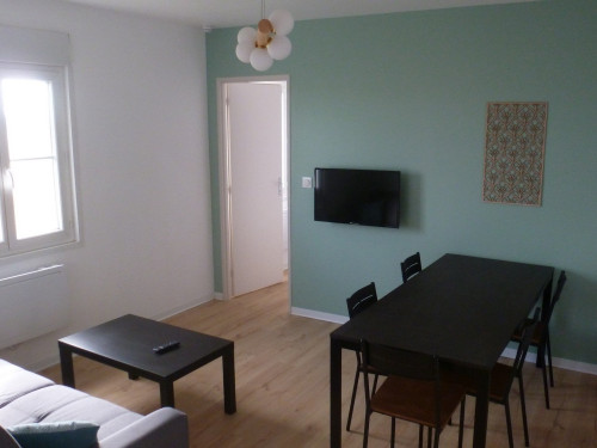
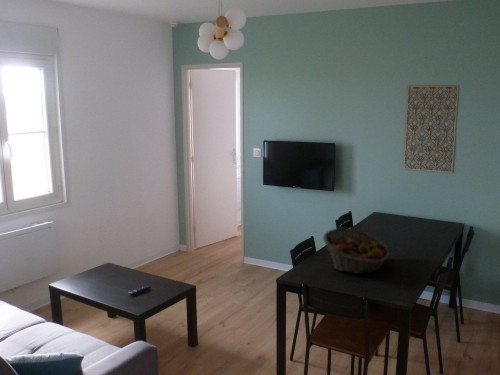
+ fruit basket [322,227,391,275]
